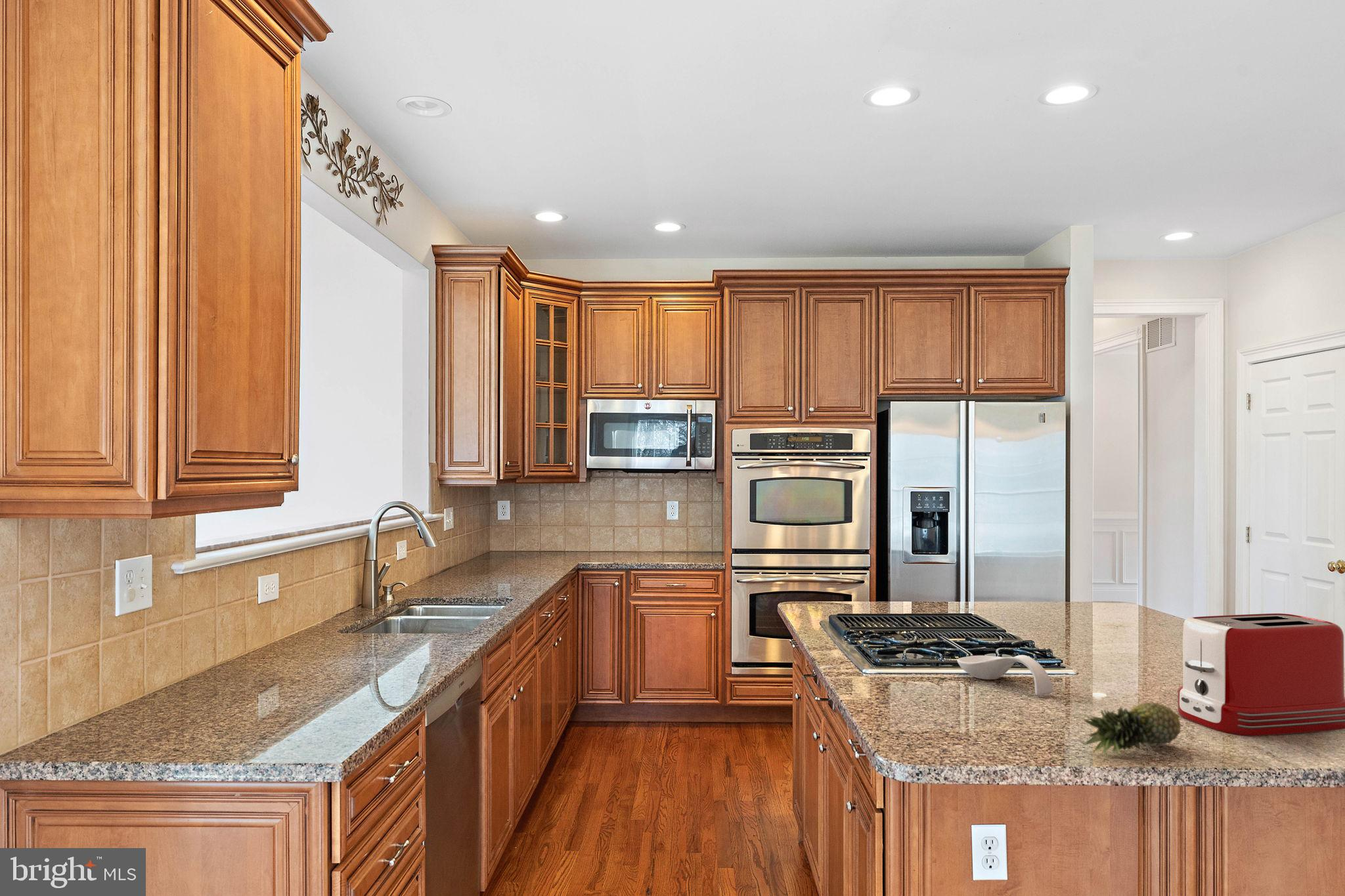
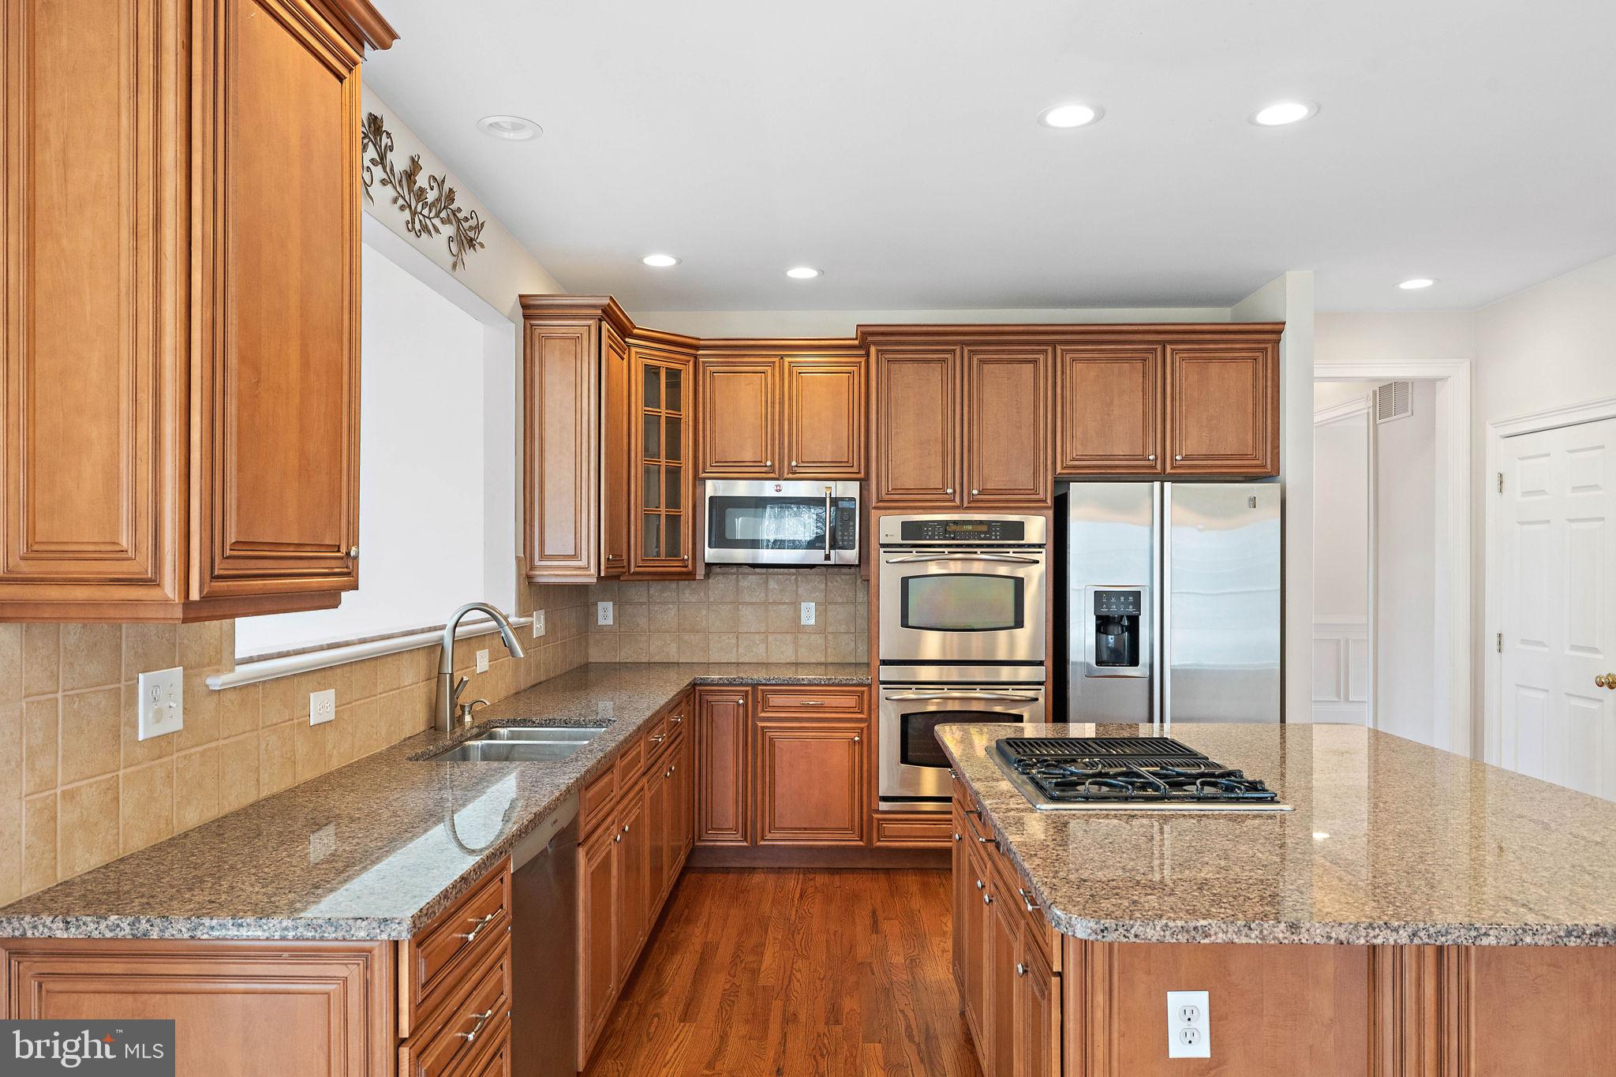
- fruit [1082,702,1181,759]
- spoon rest [957,654,1053,696]
- toaster [1176,613,1345,736]
